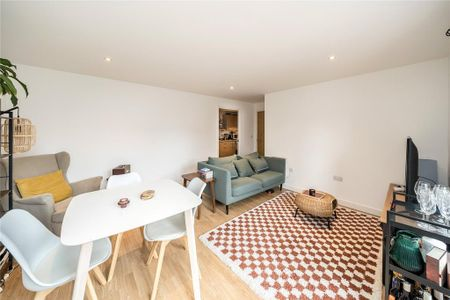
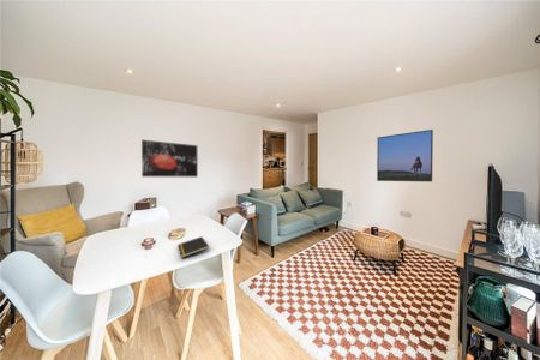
+ notepad [176,235,210,259]
+ wall art [140,139,199,178]
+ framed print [376,128,434,182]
